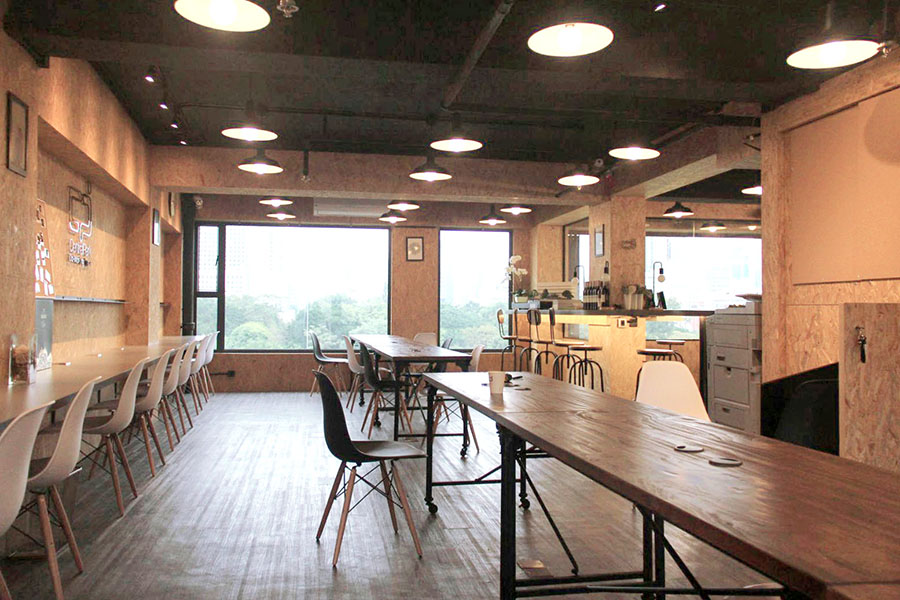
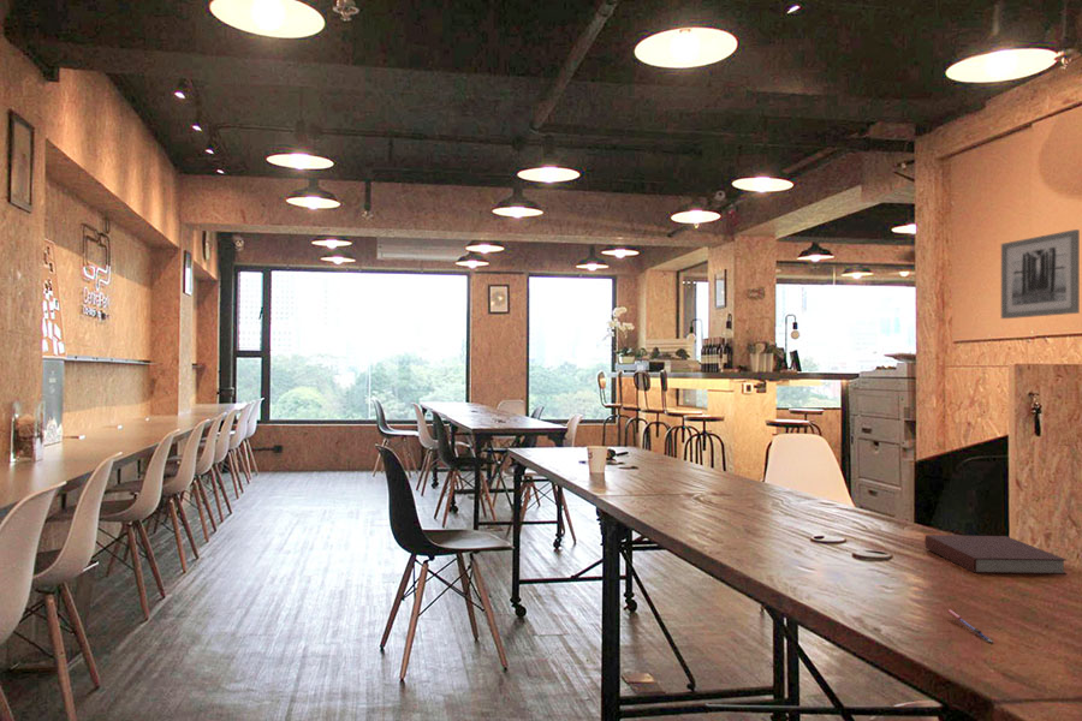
+ notebook [923,534,1069,576]
+ pen [946,608,994,643]
+ wall art [1000,228,1081,320]
